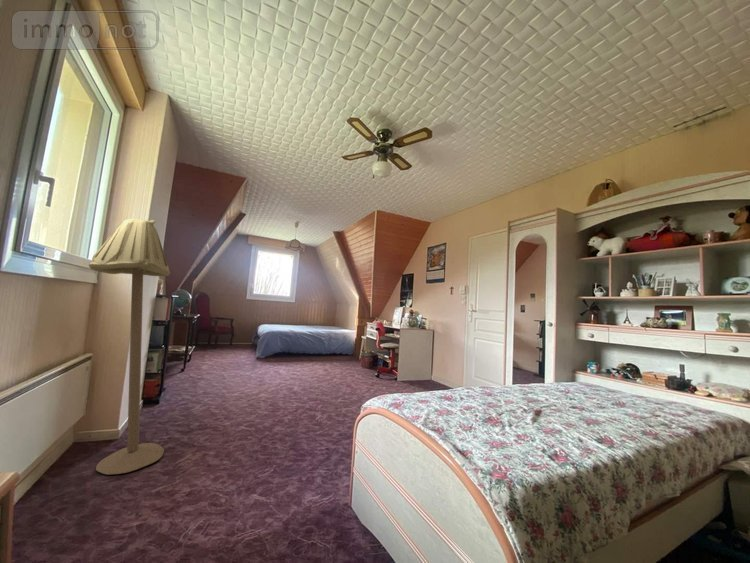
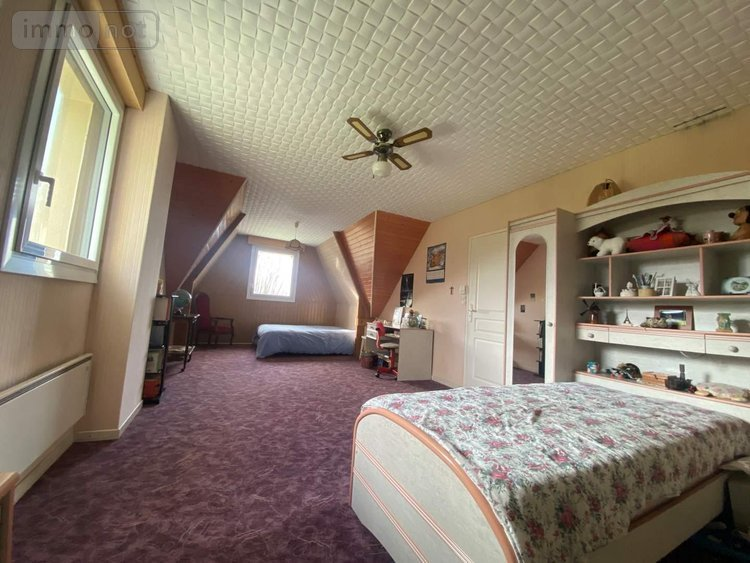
- floor lamp [88,218,171,476]
